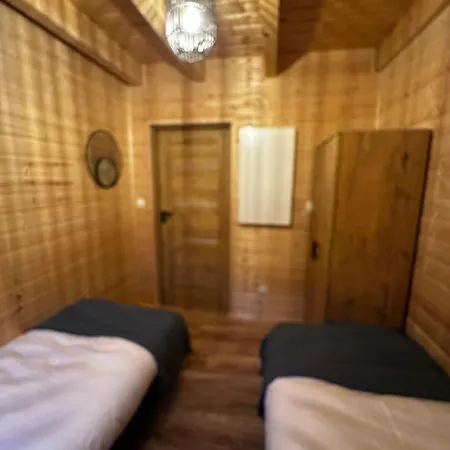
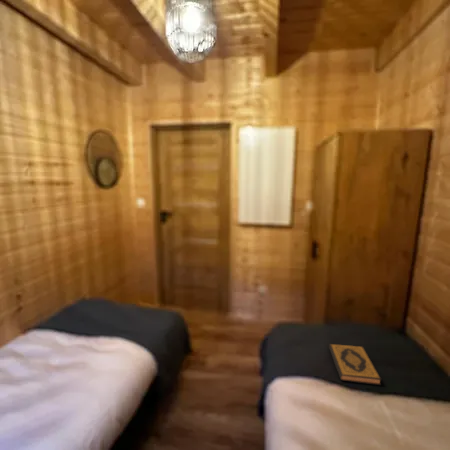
+ hardback book [328,343,383,386]
